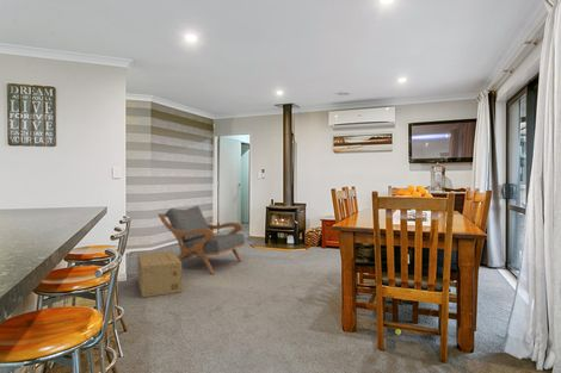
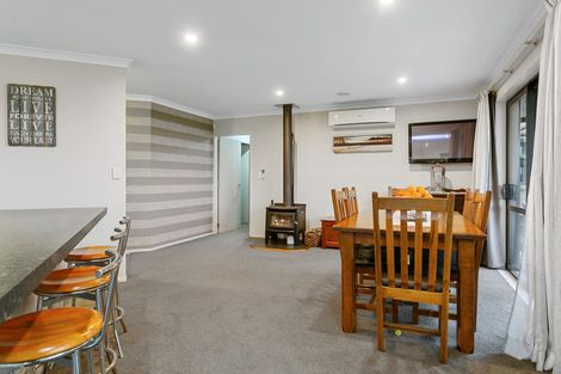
- armchair [156,205,246,275]
- cardboard box [137,249,183,298]
